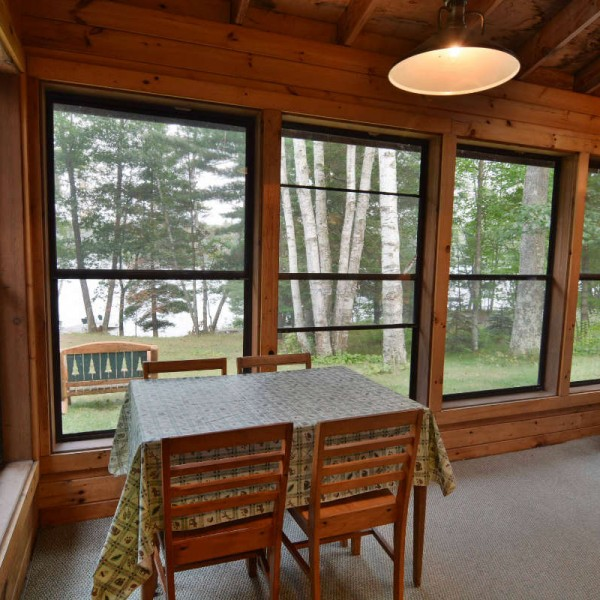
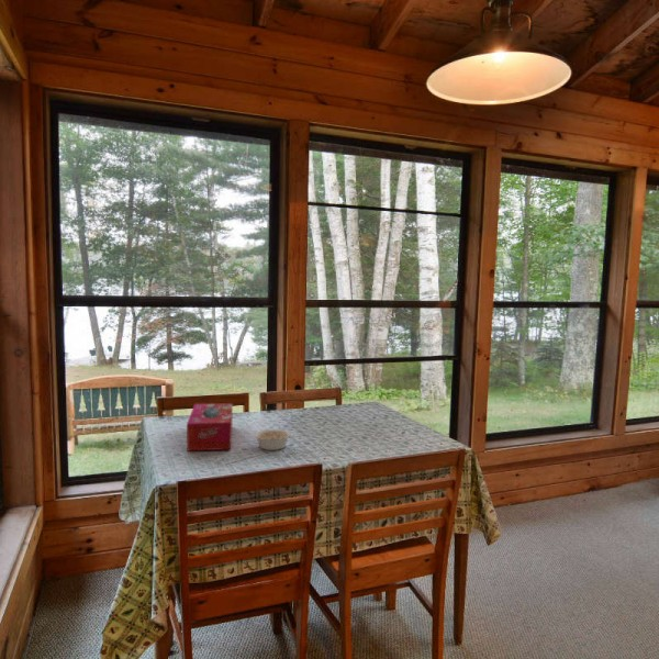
+ legume [253,428,298,451]
+ tissue box [186,402,234,453]
